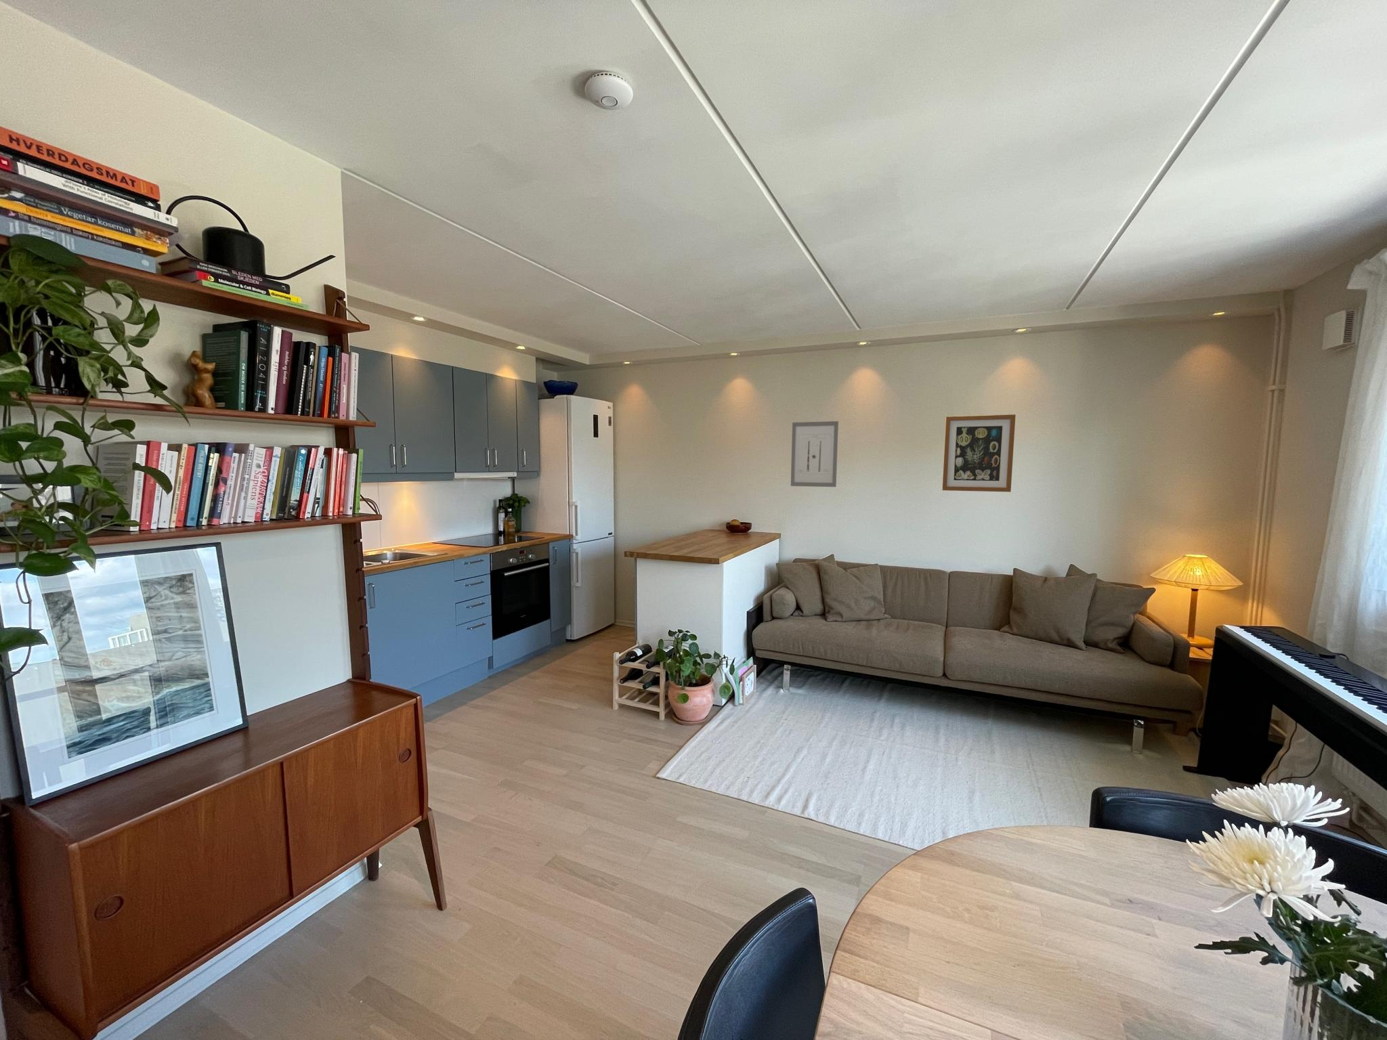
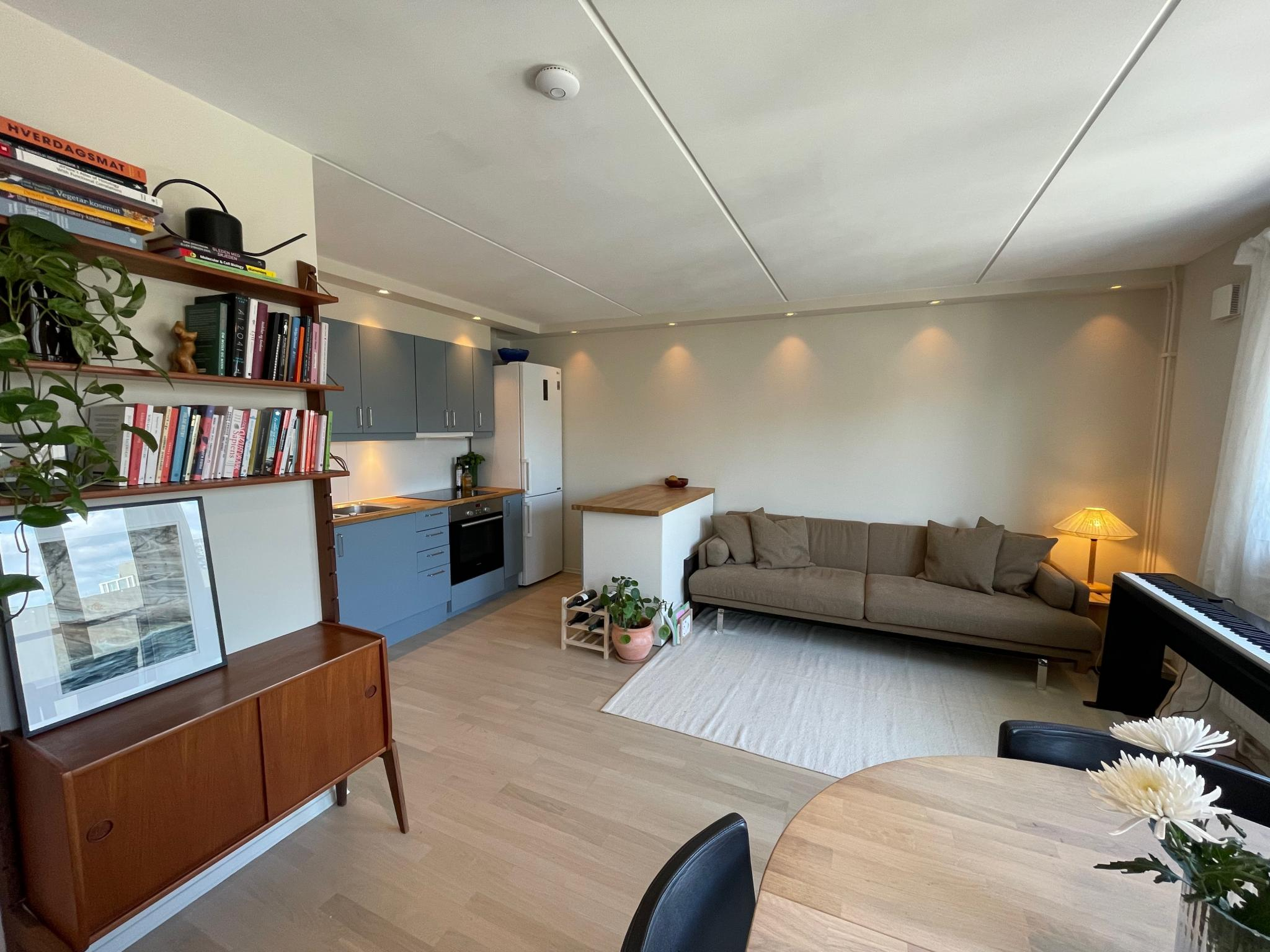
- wall art [941,414,1017,493]
- wall art [791,421,839,487]
